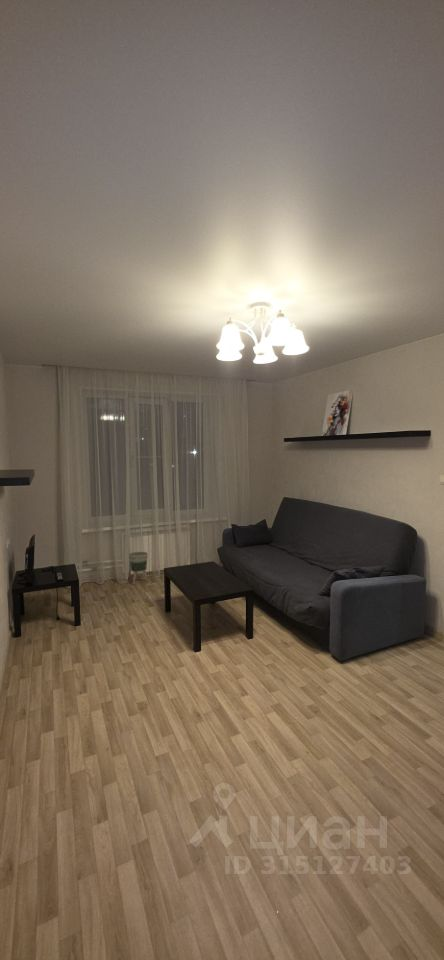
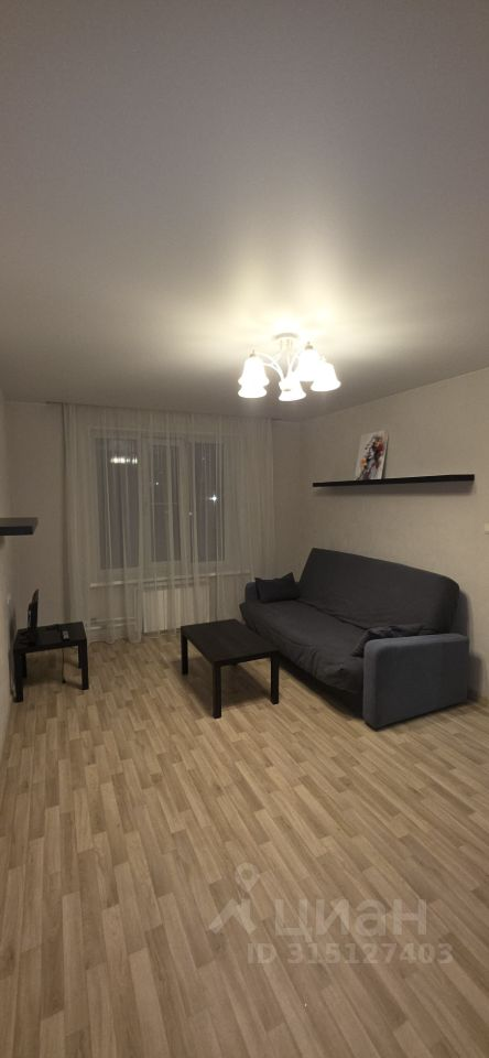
- planter [128,551,149,586]
